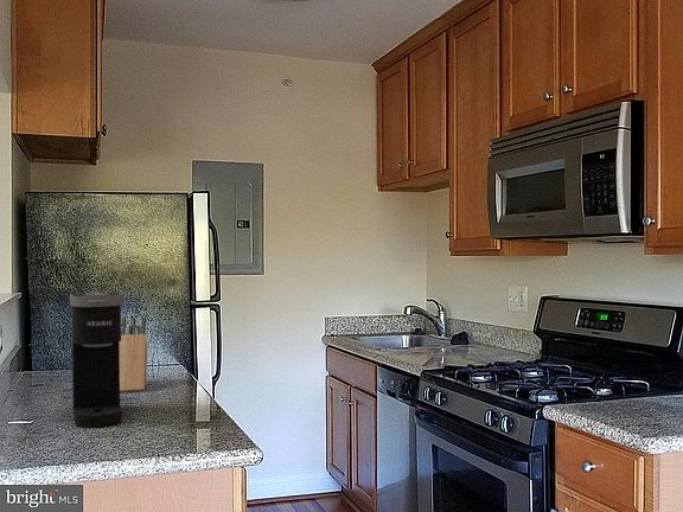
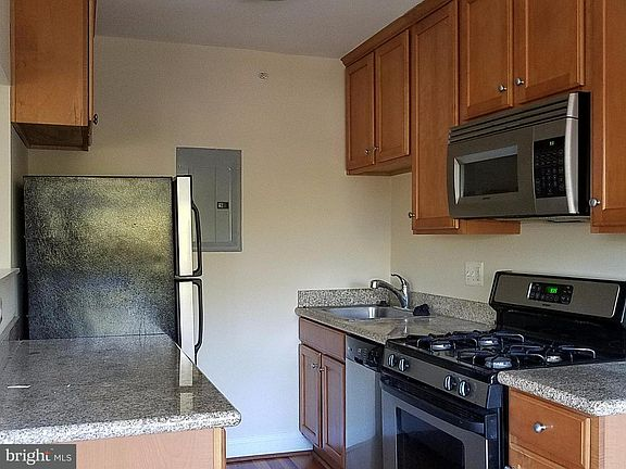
- knife block [120,315,148,393]
- coffee maker [69,292,125,429]
